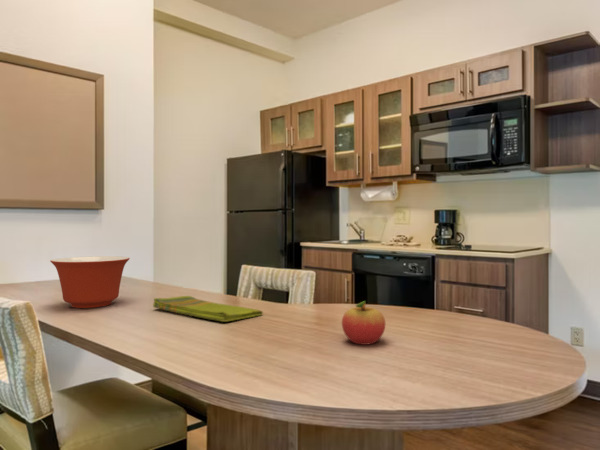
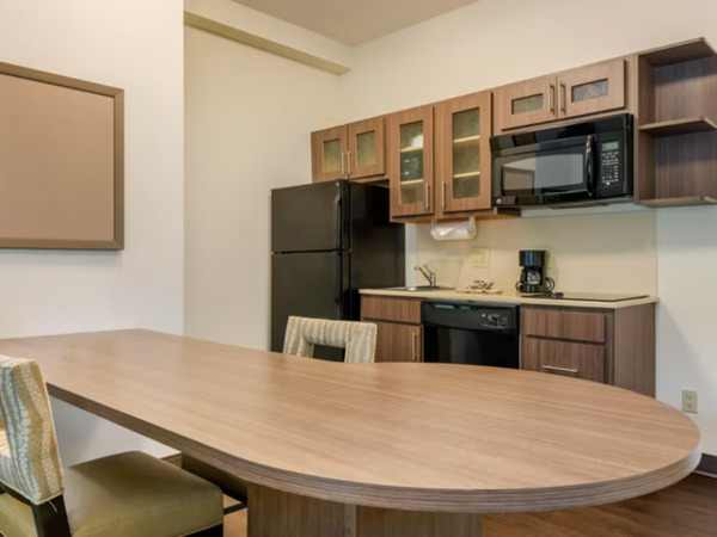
- fruit [341,300,386,346]
- mixing bowl [49,255,131,309]
- dish towel [152,295,264,323]
